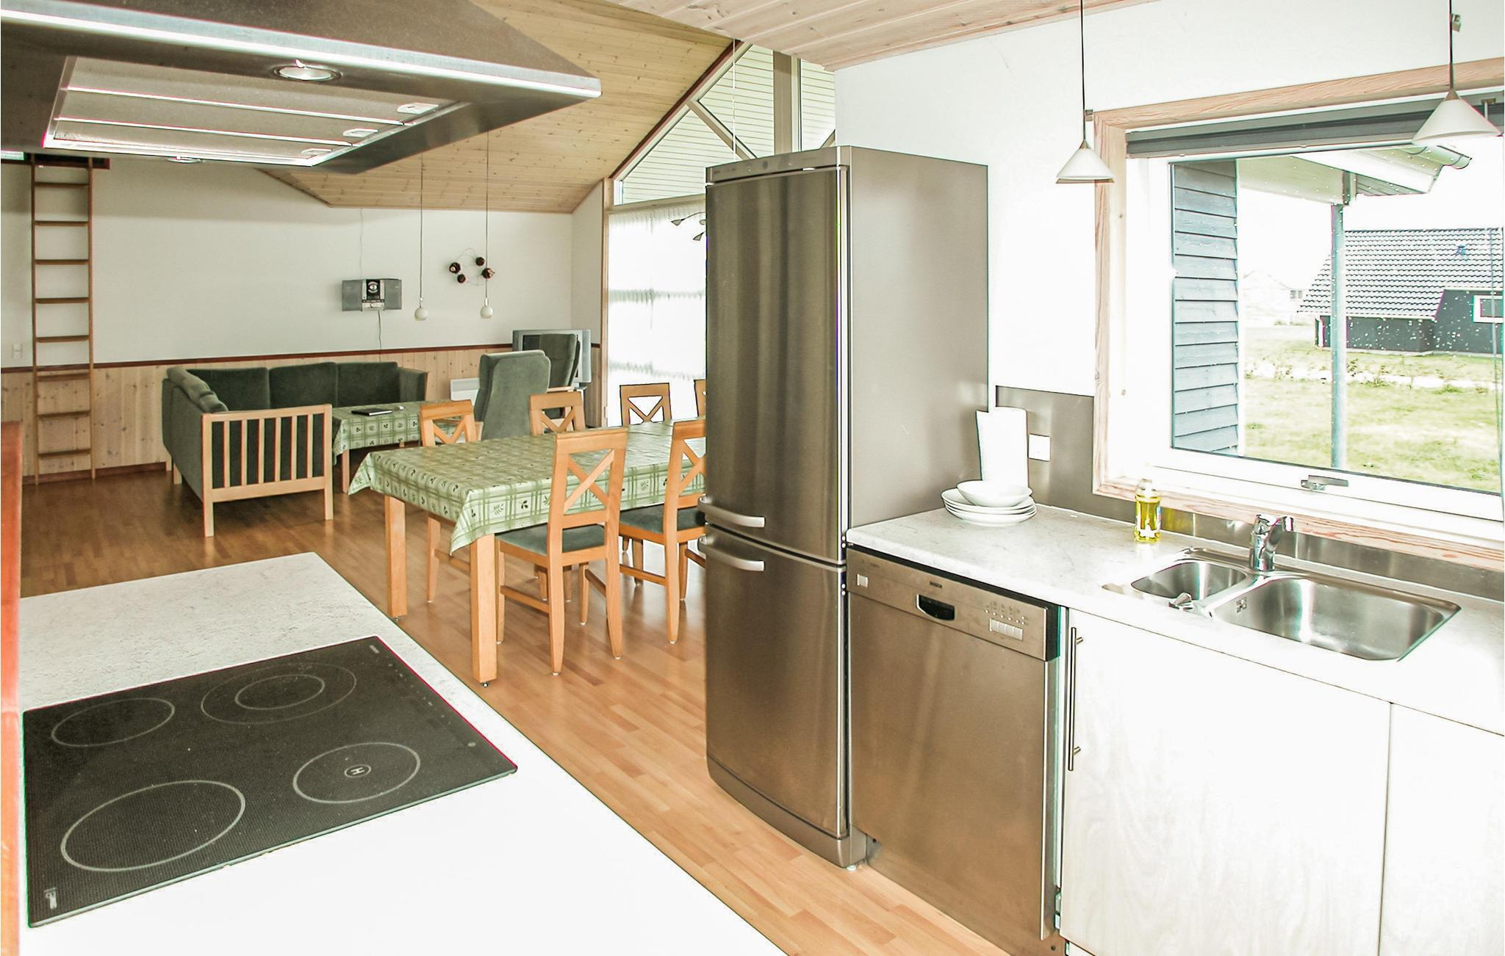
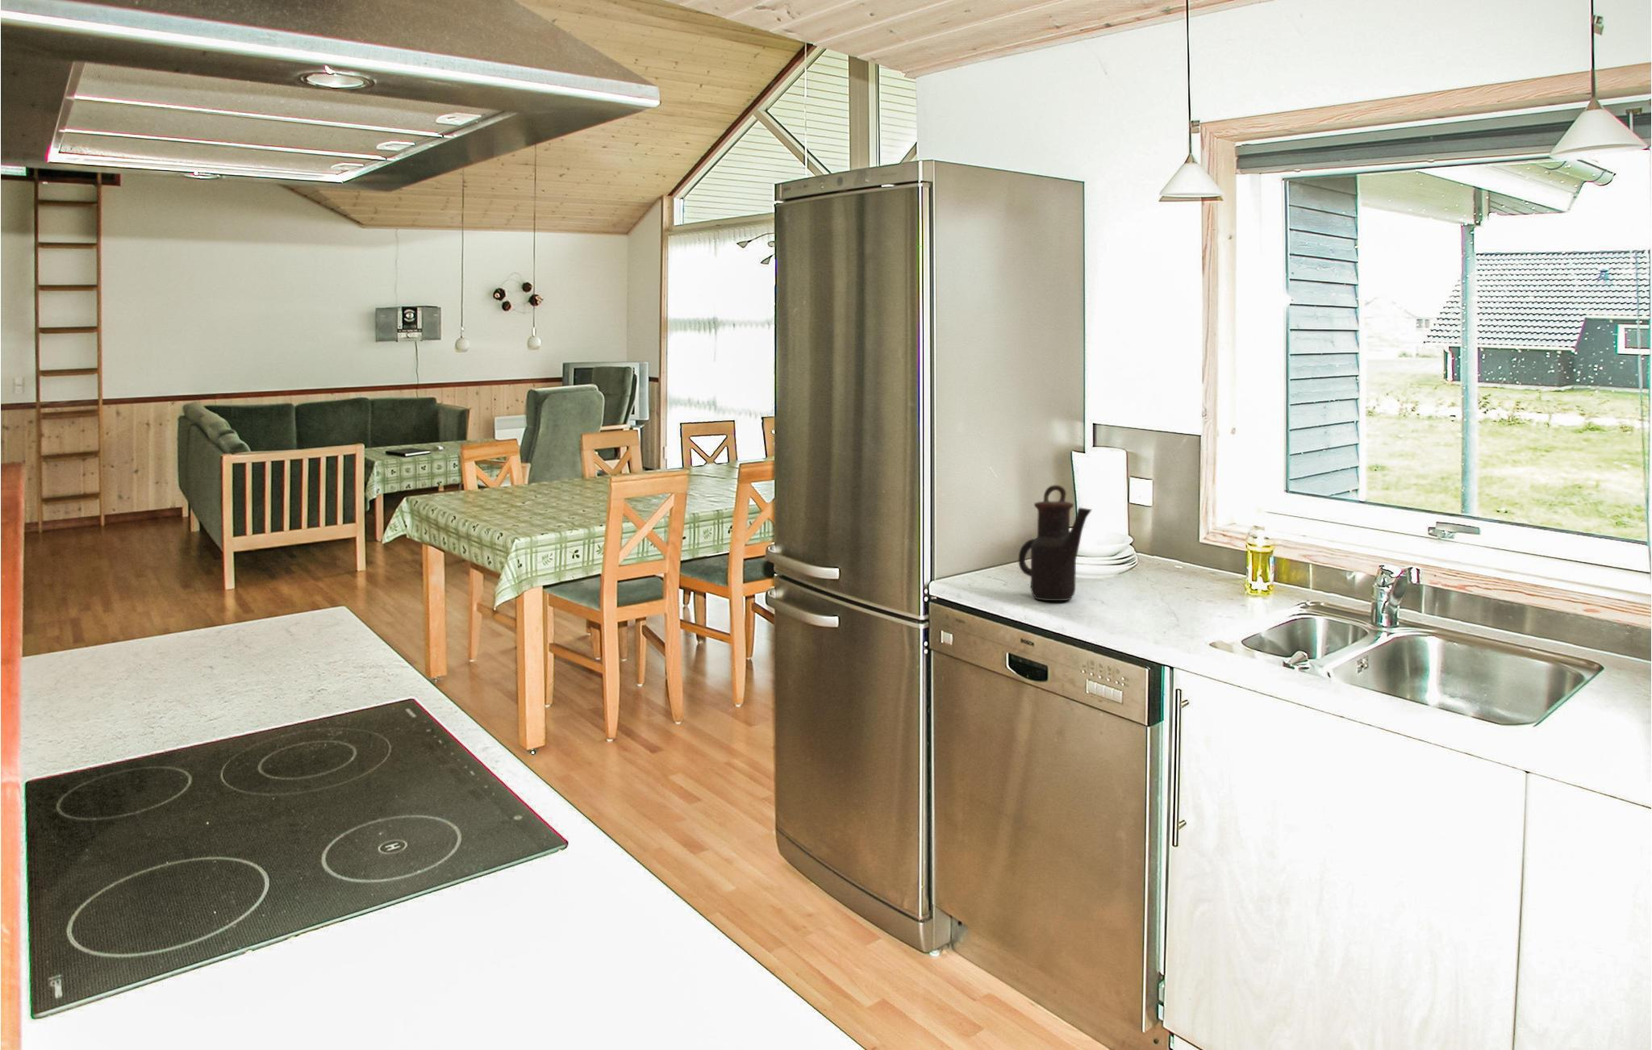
+ teapot [1017,484,1093,602]
